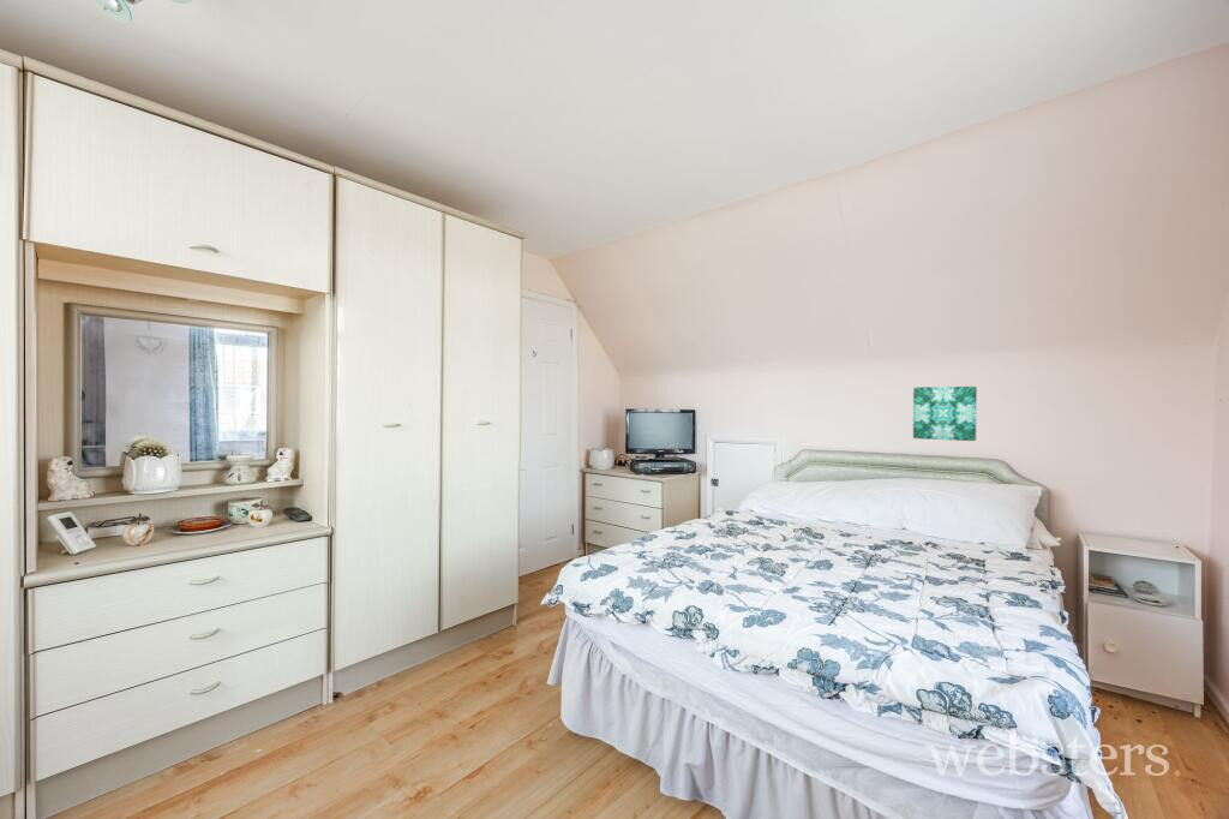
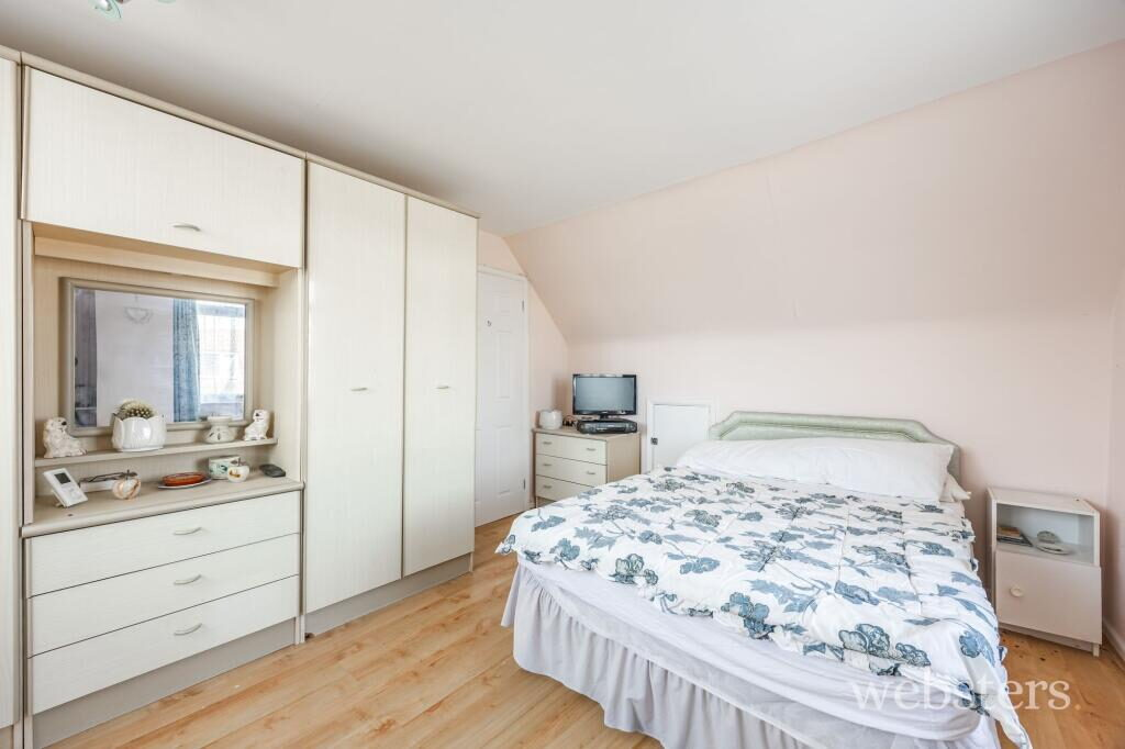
- wall art [912,385,978,442]
